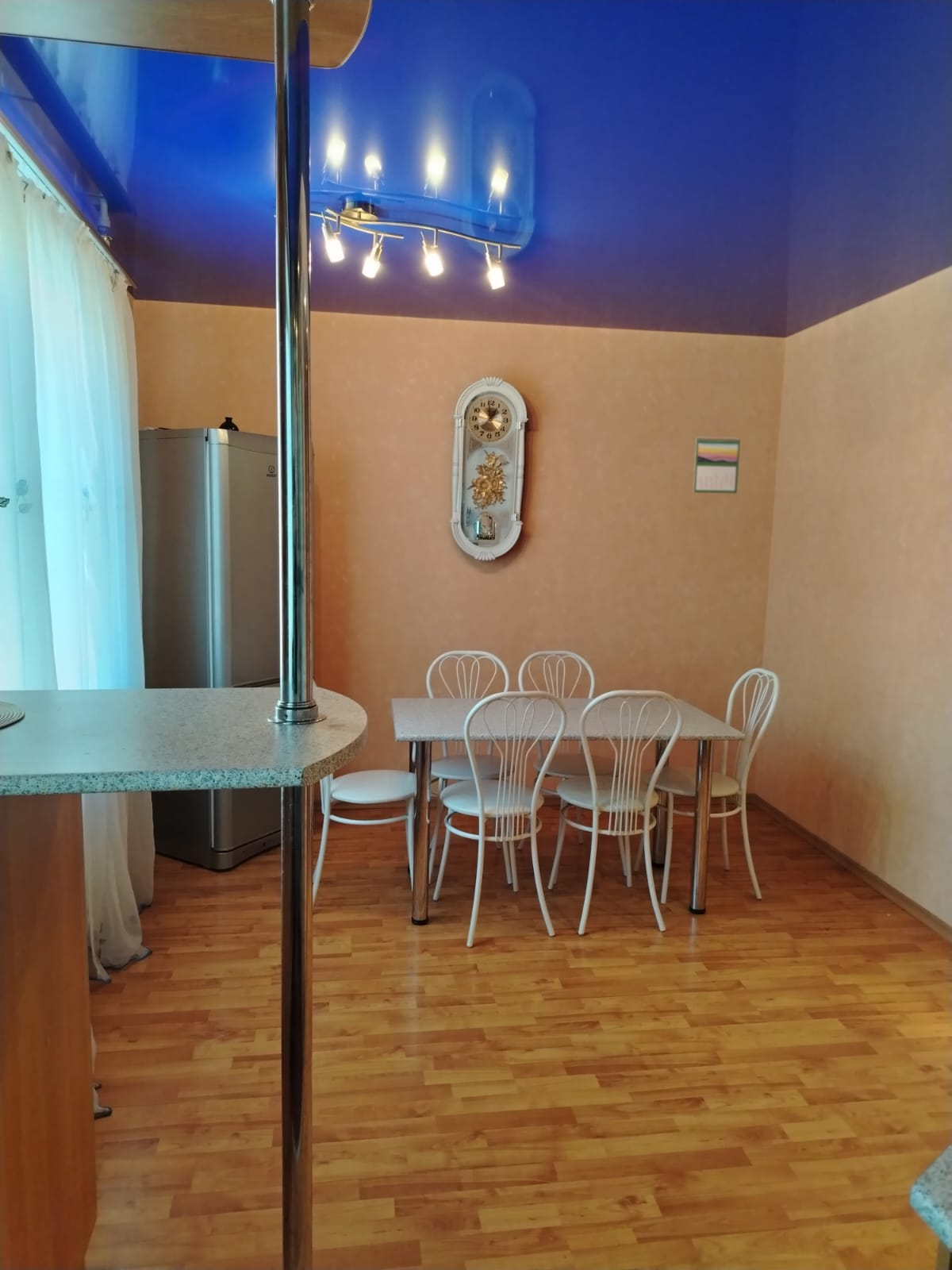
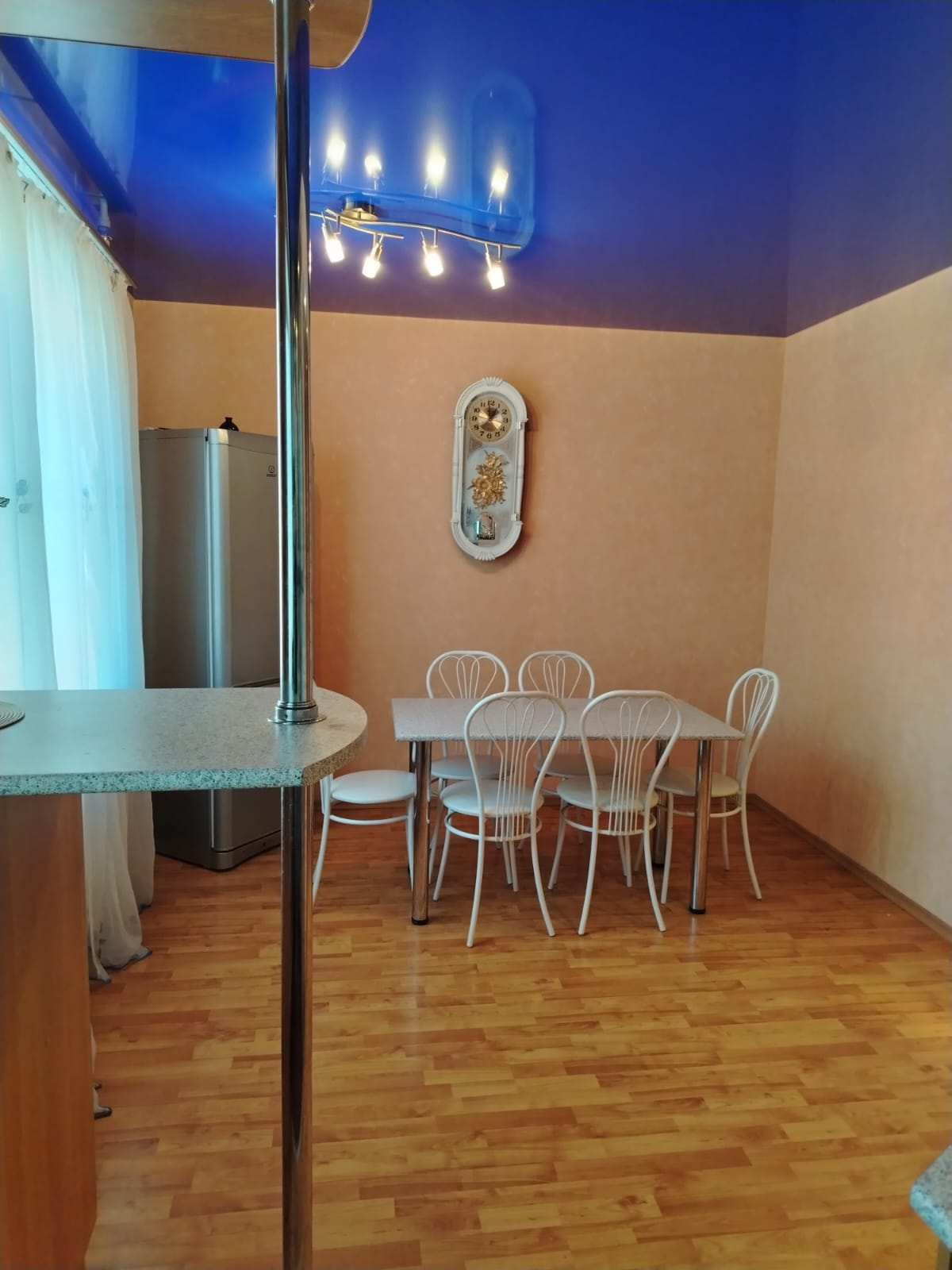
- calendar [693,436,741,495]
